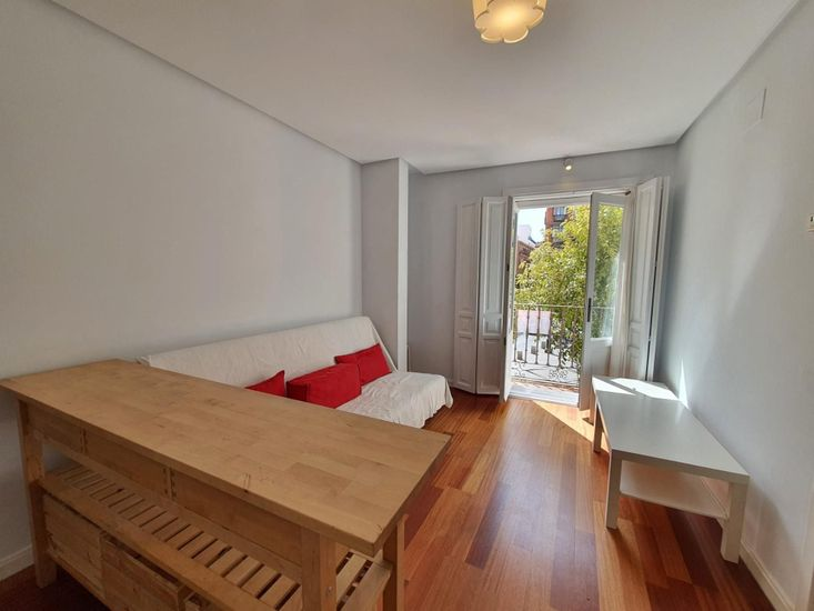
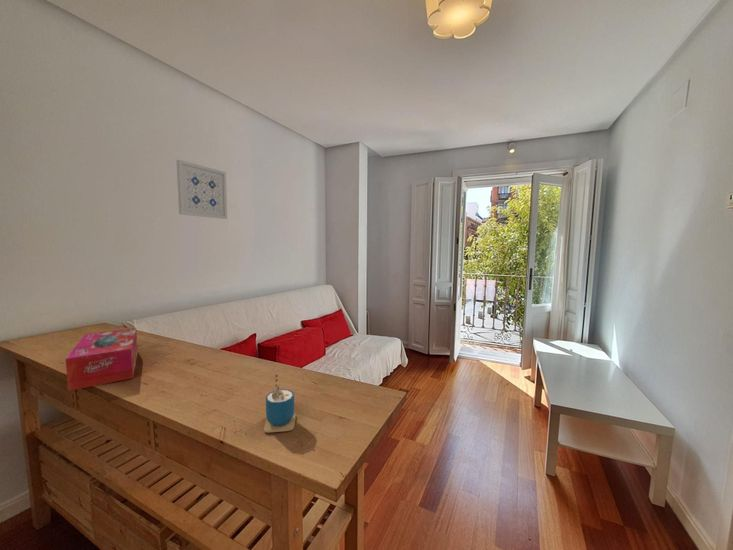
+ cup [263,372,297,434]
+ tissue box [64,327,139,392]
+ wall art [175,159,228,220]
